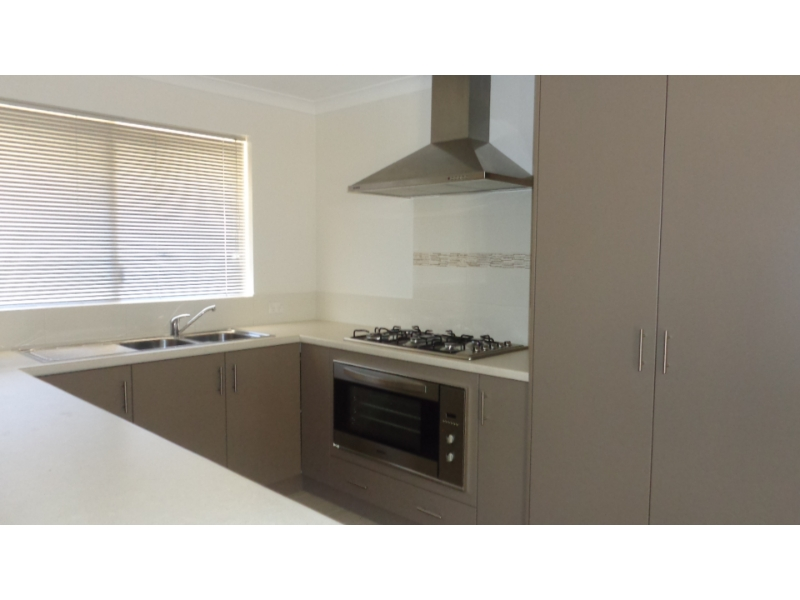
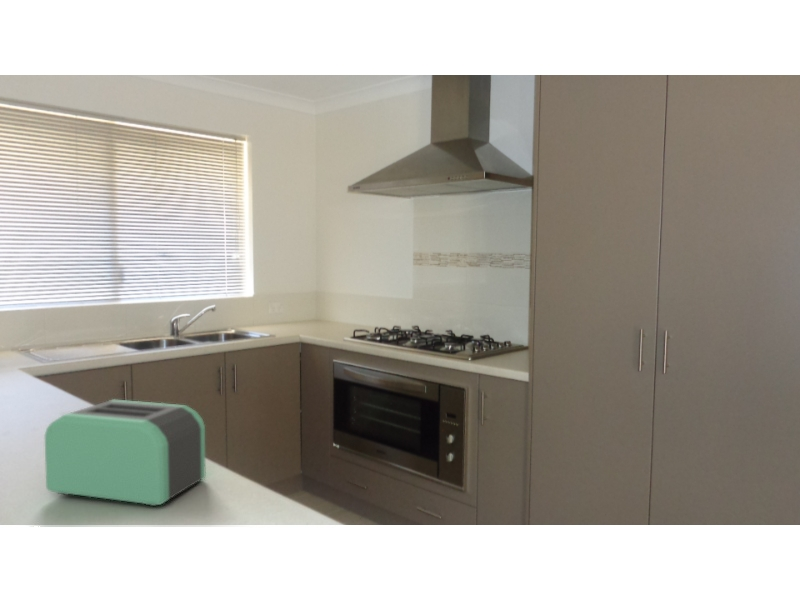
+ toaster [44,398,207,507]
